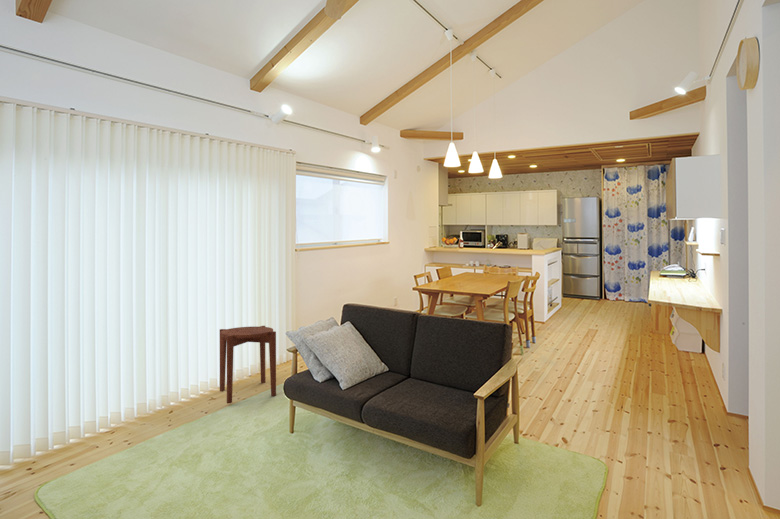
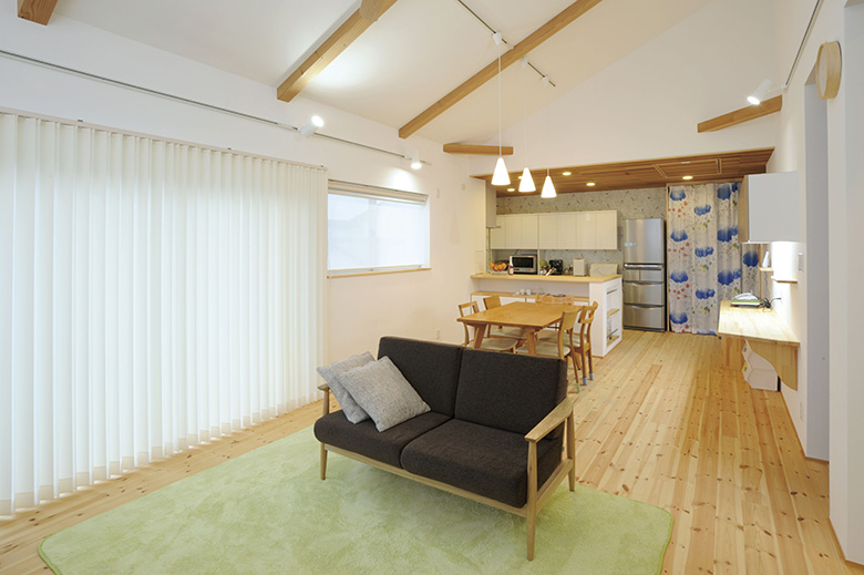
- side table [219,325,277,404]
